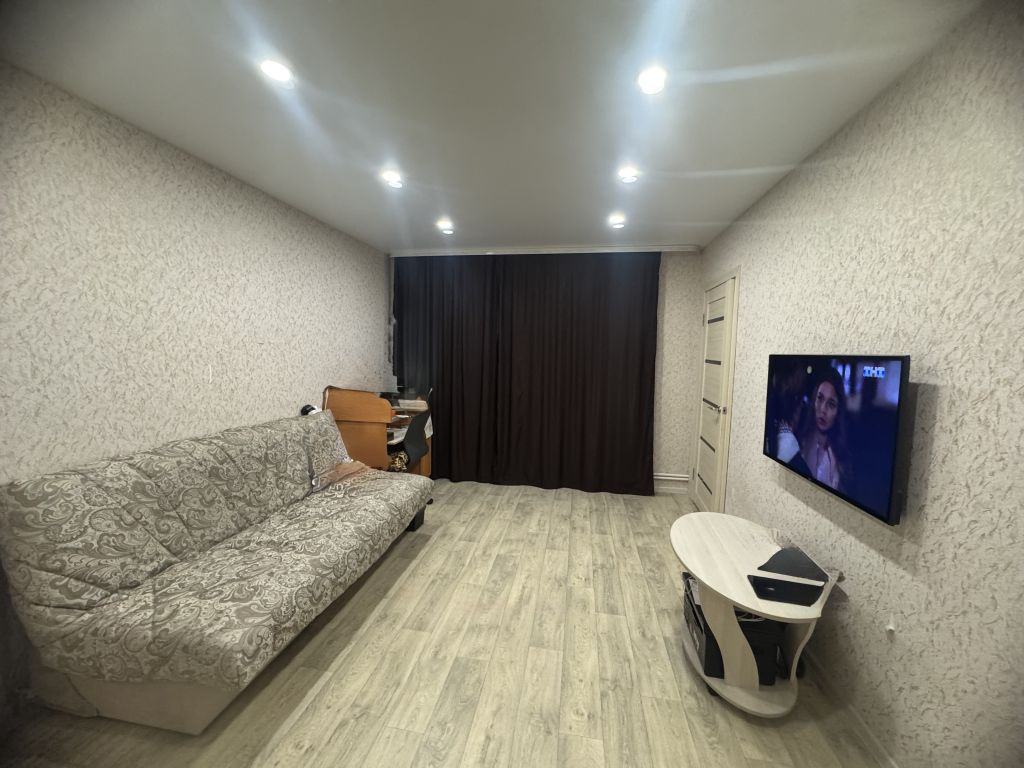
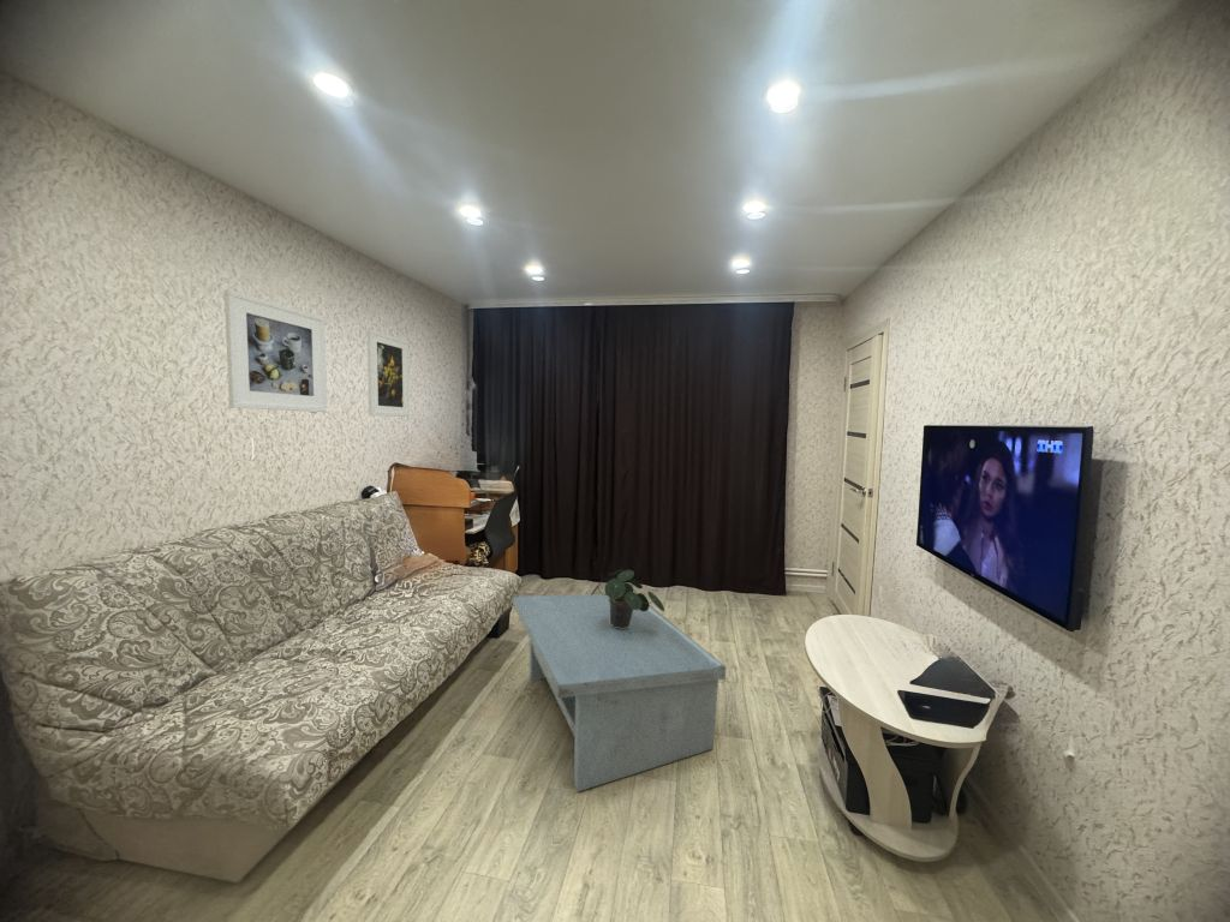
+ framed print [223,288,328,413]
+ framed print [366,329,411,418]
+ coffee table [512,593,727,792]
+ potted plant [590,568,665,628]
